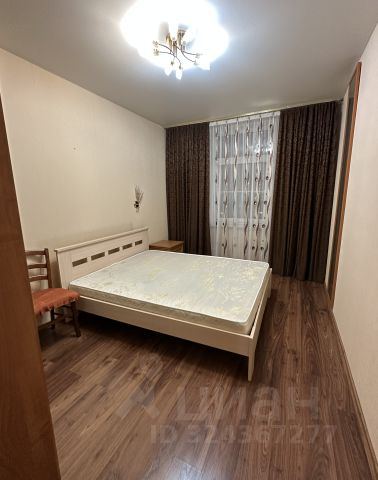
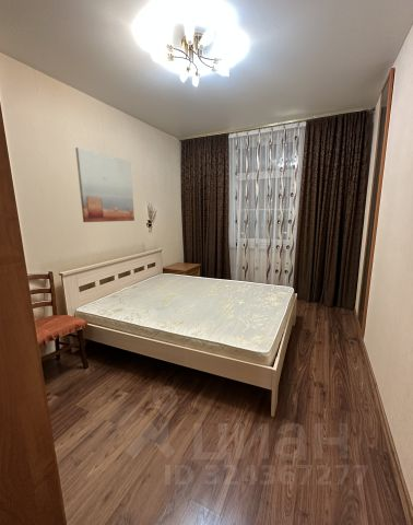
+ wall art [74,147,135,223]
